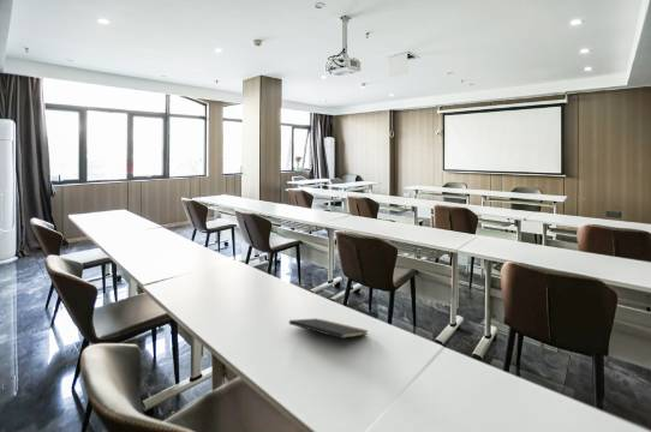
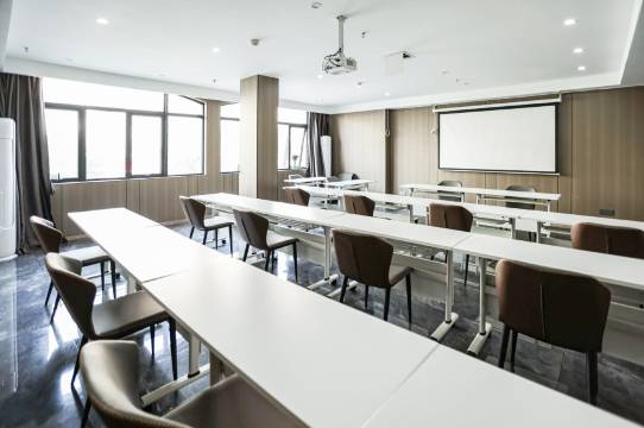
- notepad [288,317,370,349]
